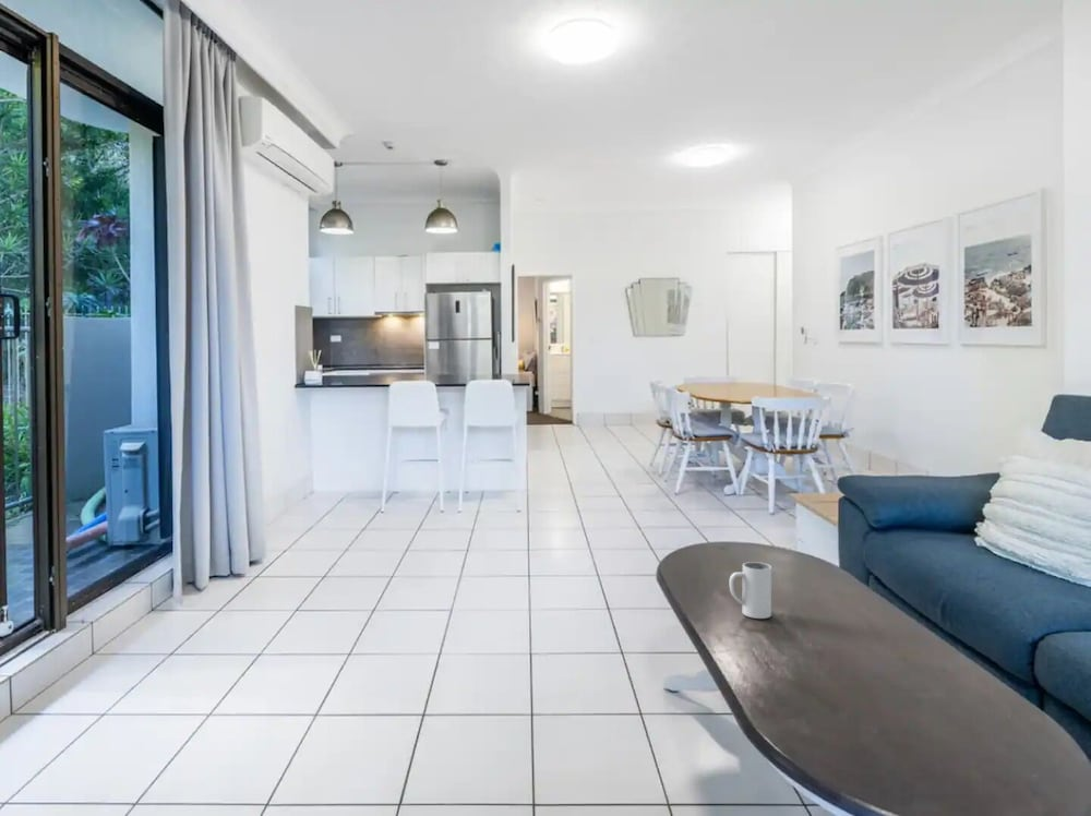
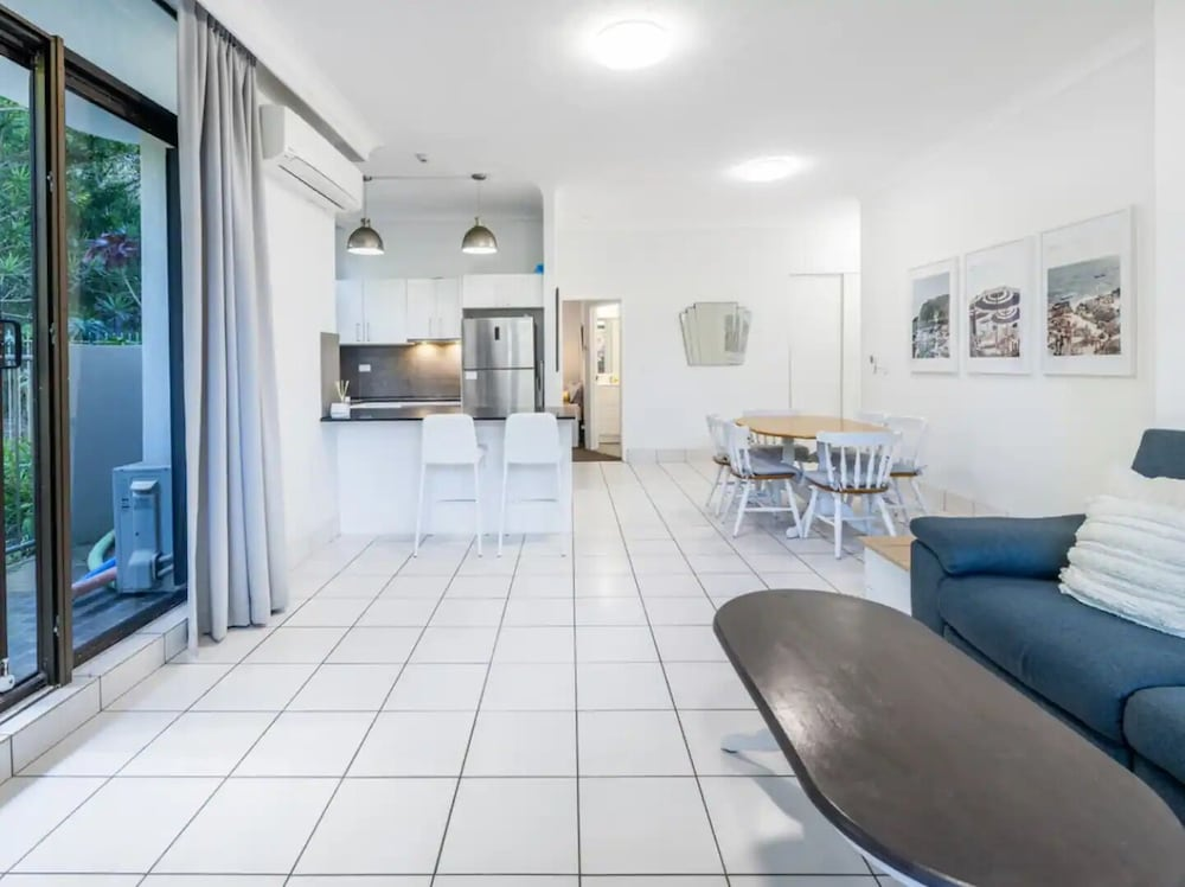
- mug [729,561,772,620]
